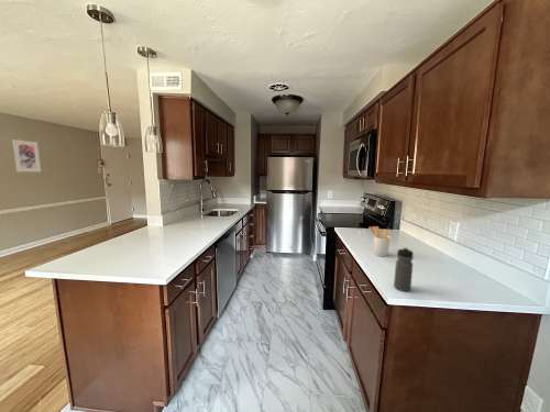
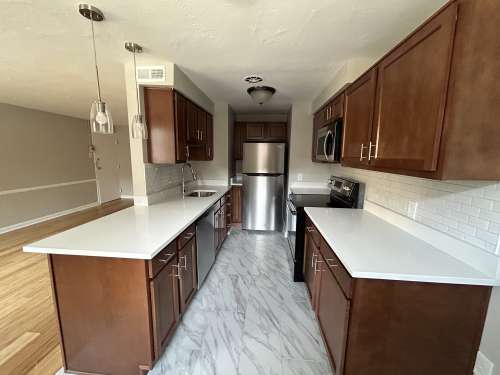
- utensil holder [367,225,392,257]
- water bottle [393,246,415,292]
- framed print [11,138,42,172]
